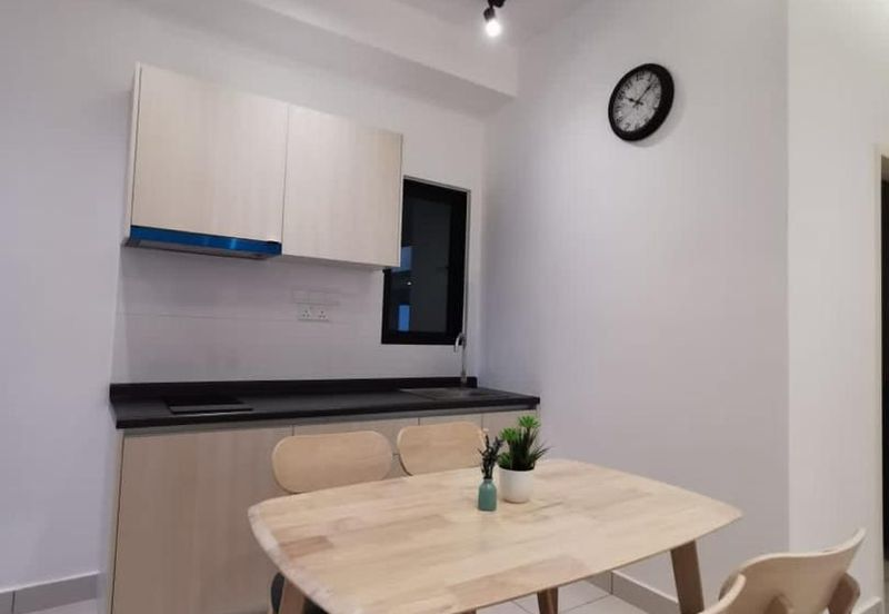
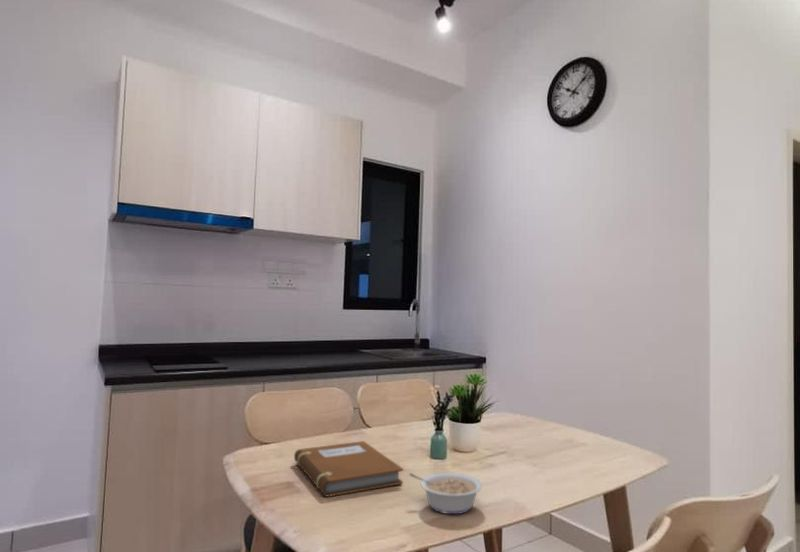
+ legume [408,472,483,515]
+ notebook [293,440,404,498]
